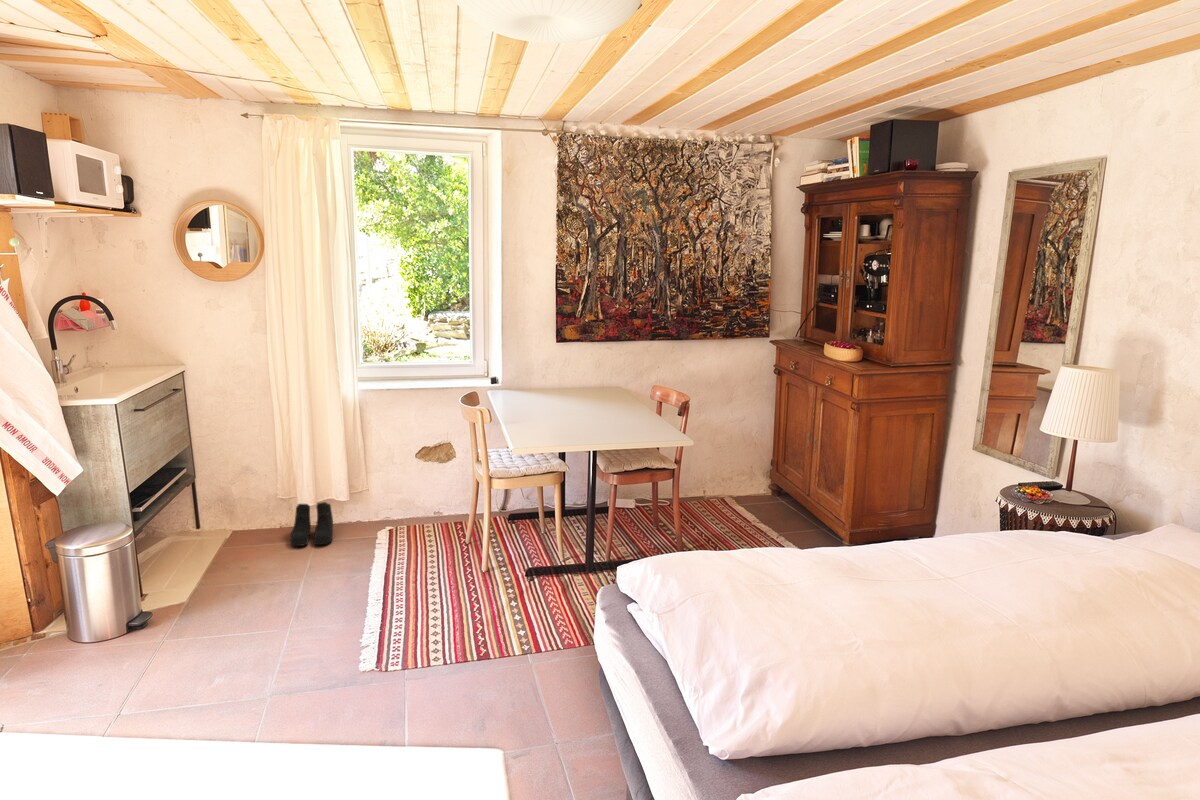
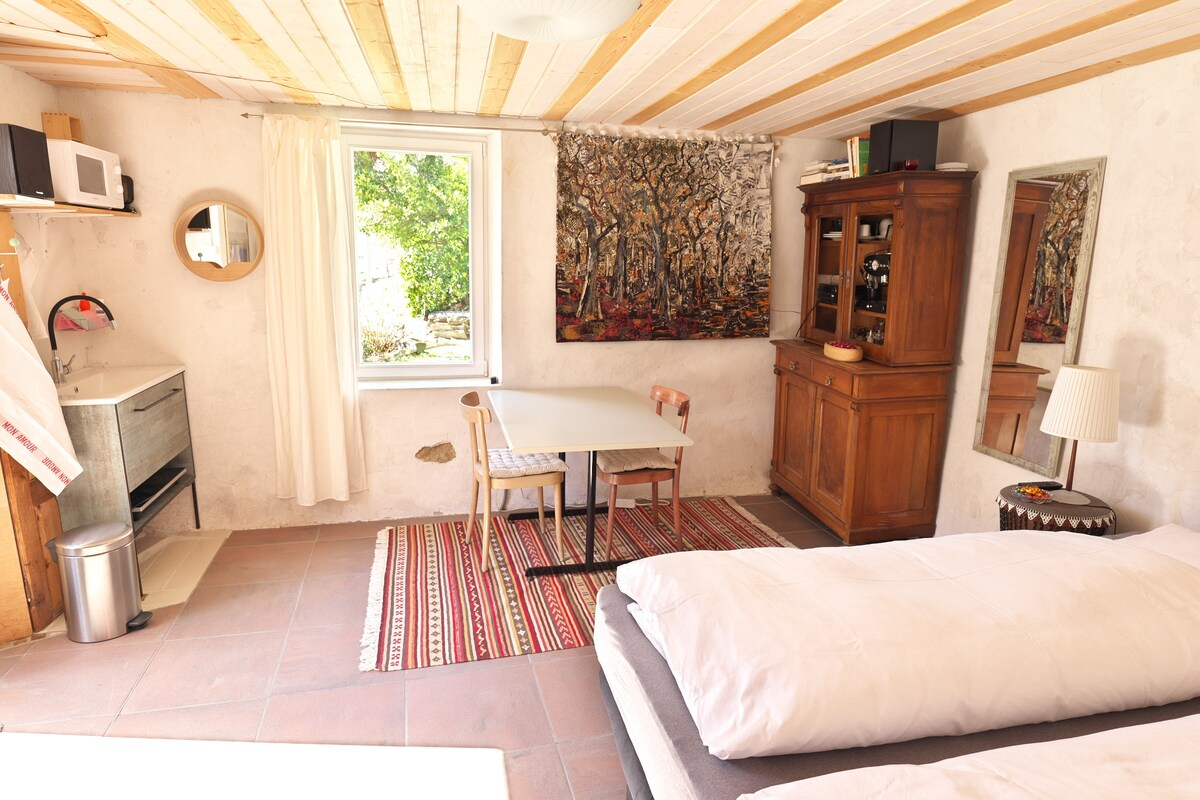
- boots [290,501,334,547]
